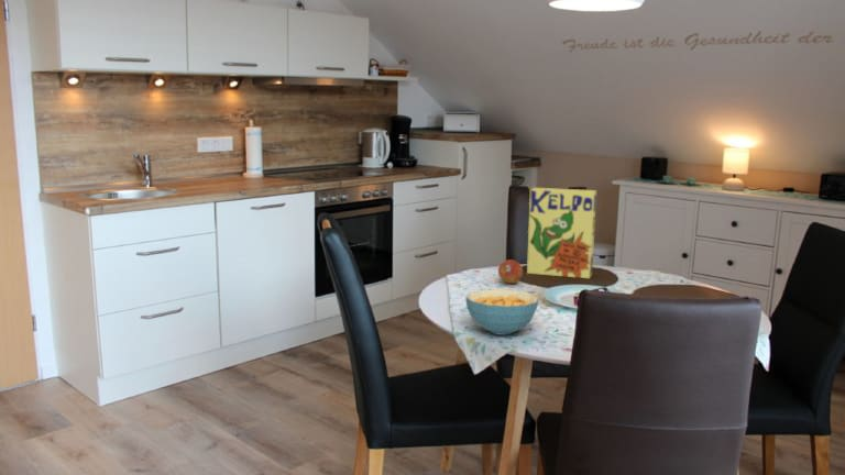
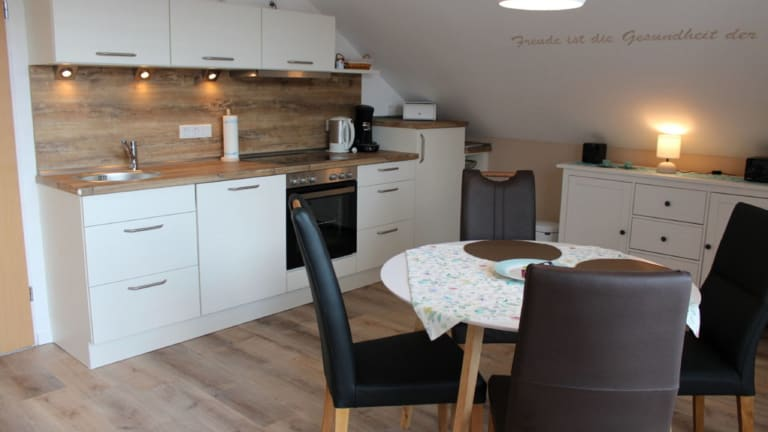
- cereal box [526,187,597,279]
- fruit [497,258,524,285]
- cereal bowl [464,288,540,336]
